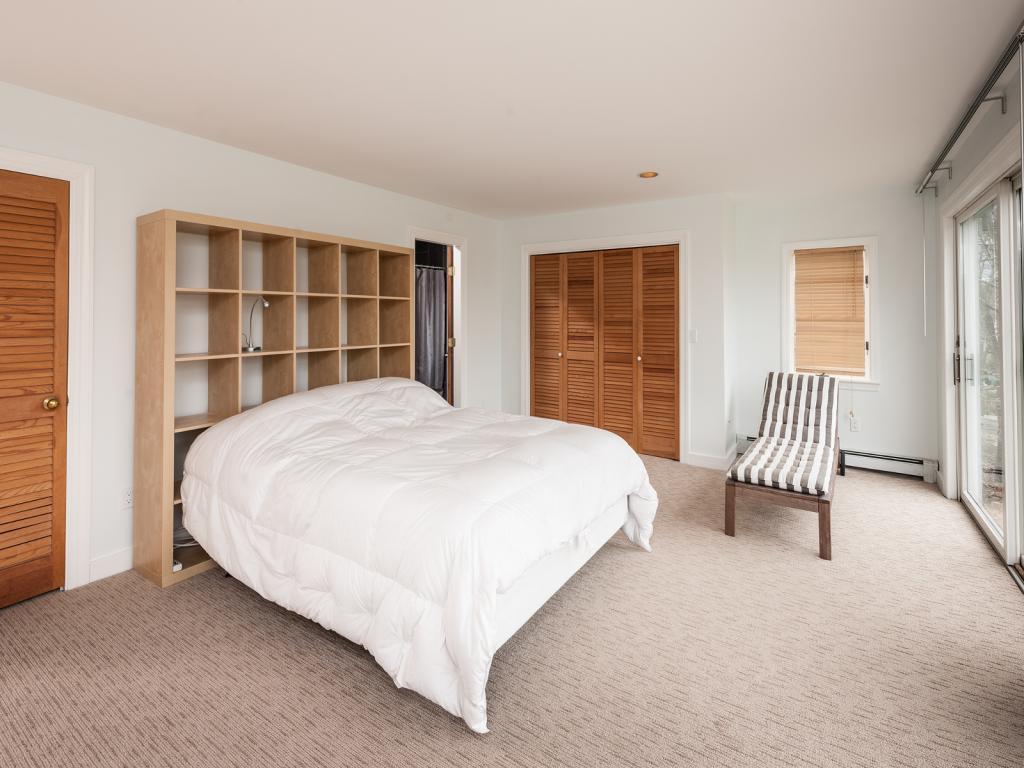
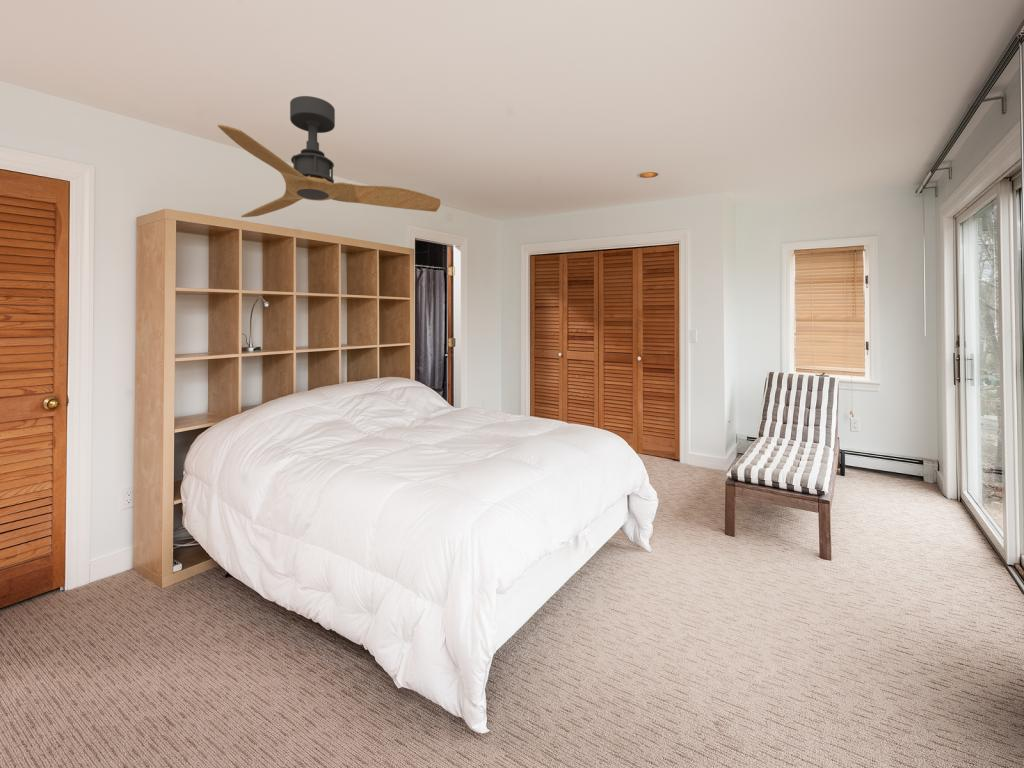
+ ceiling fan [217,95,441,218]
